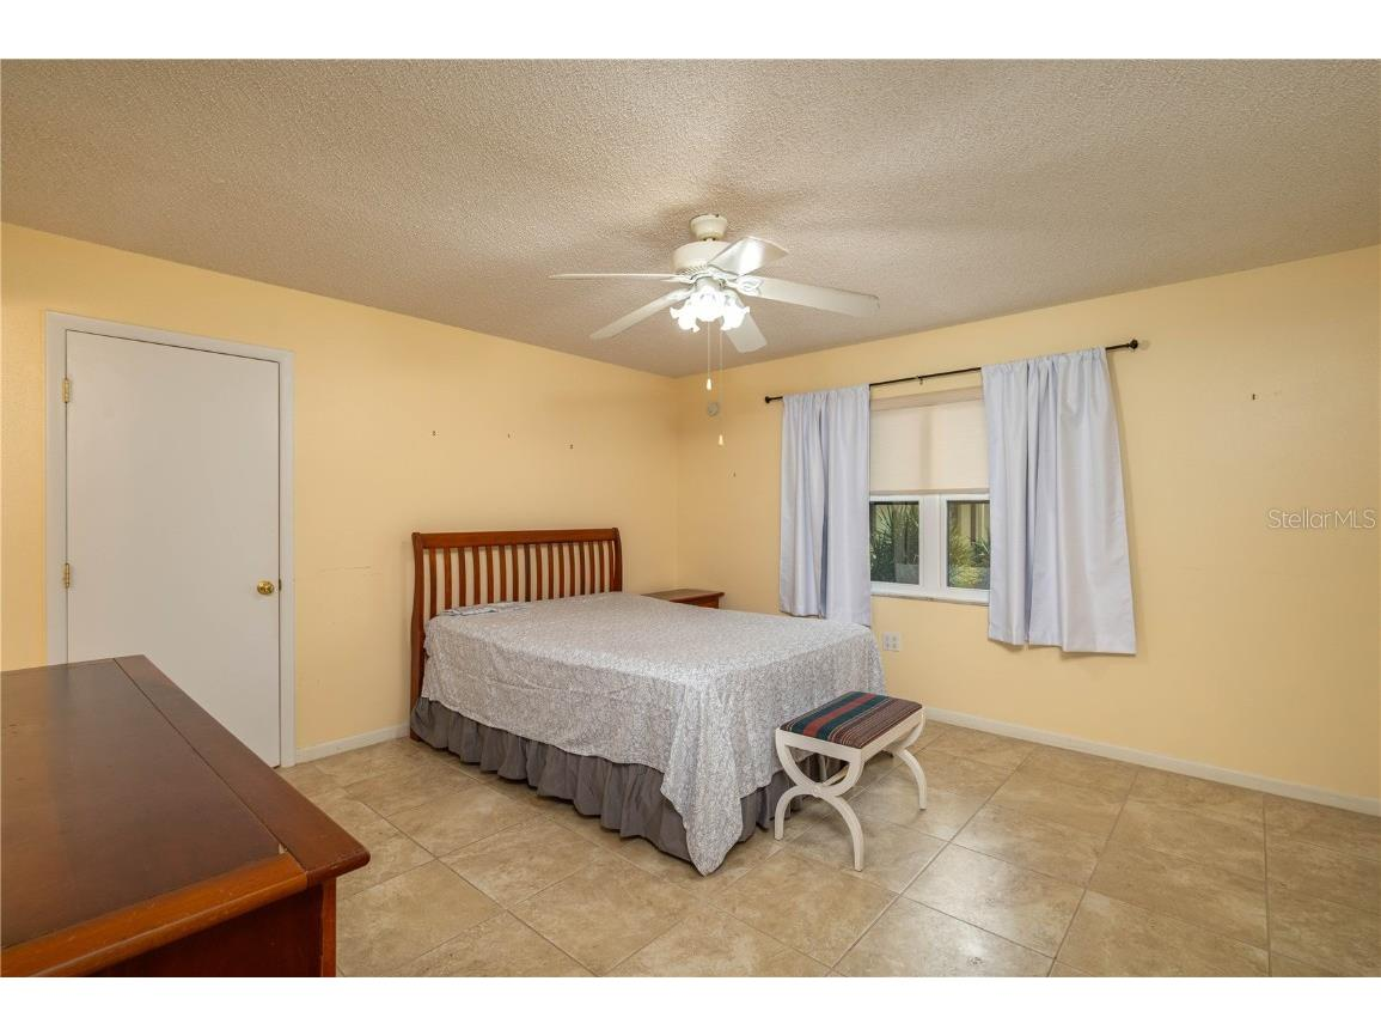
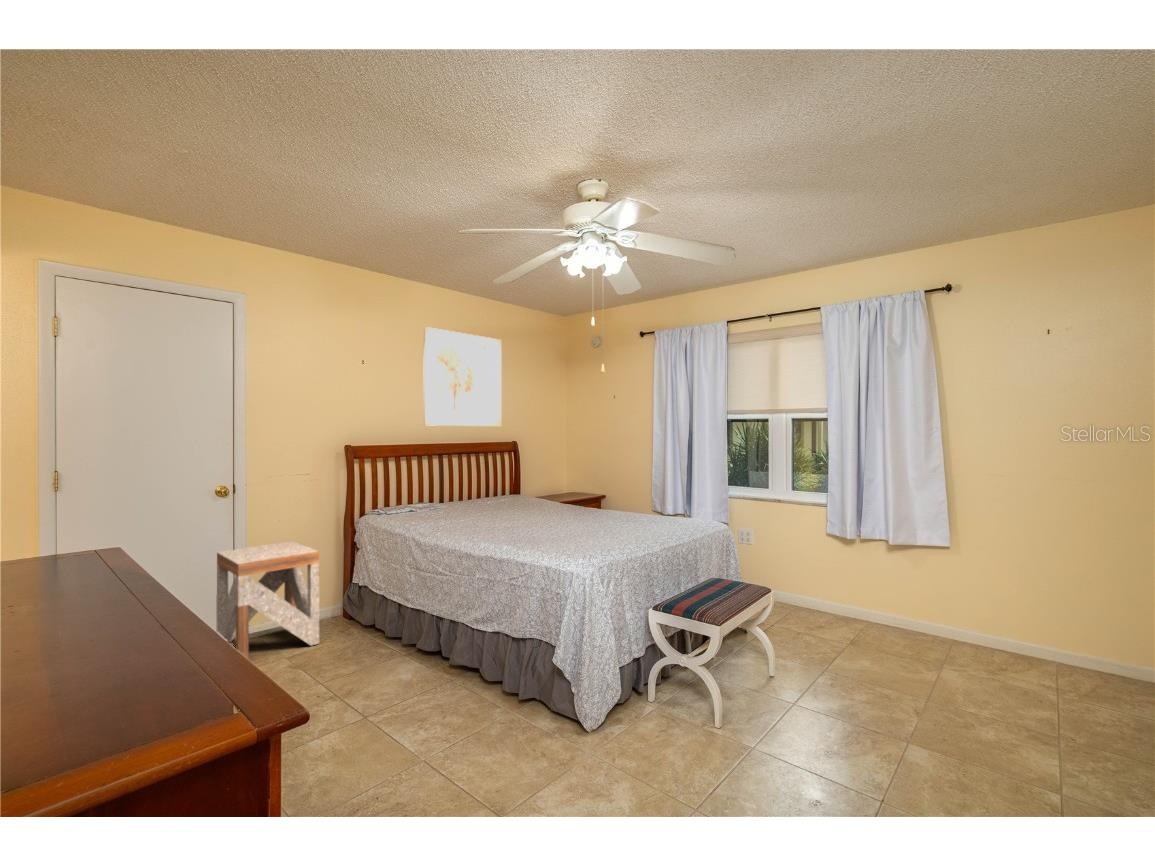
+ side table [216,540,320,660]
+ wall art [423,326,503,427]
